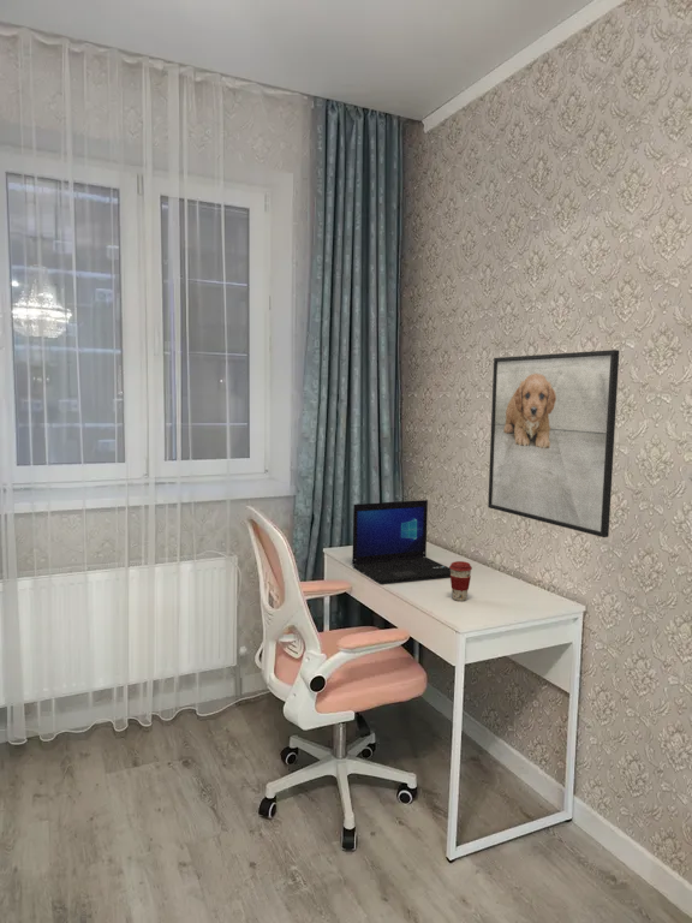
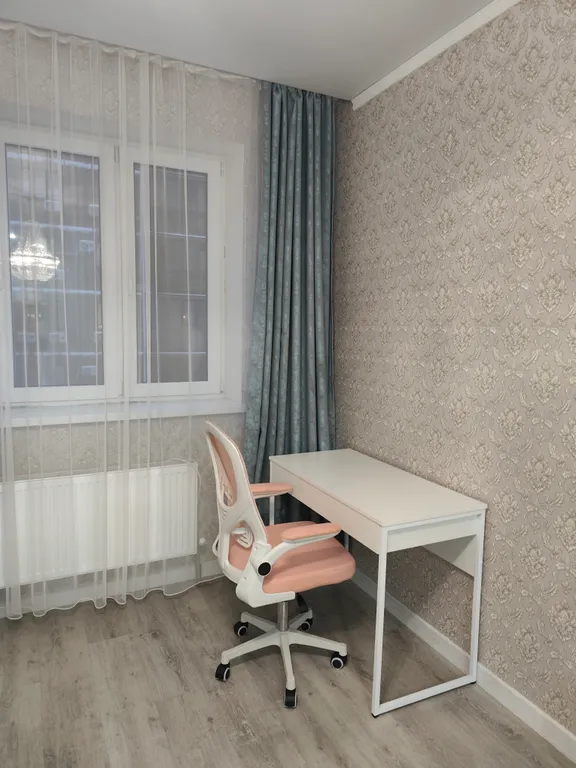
- laptop [351,499,451,584]
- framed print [487,349,620,538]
- coffee cup [448,560,473,602]
